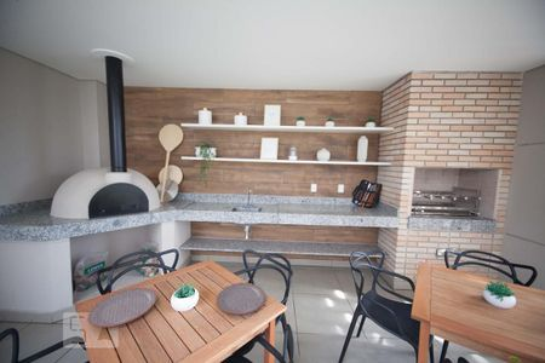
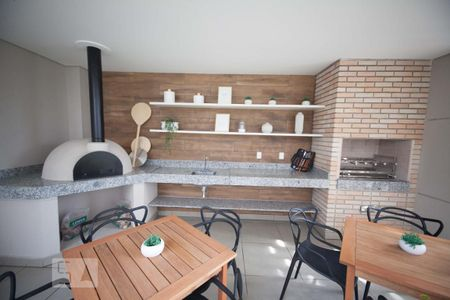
- plate [87,287,159,329]
- plate [216,282,266,316]
